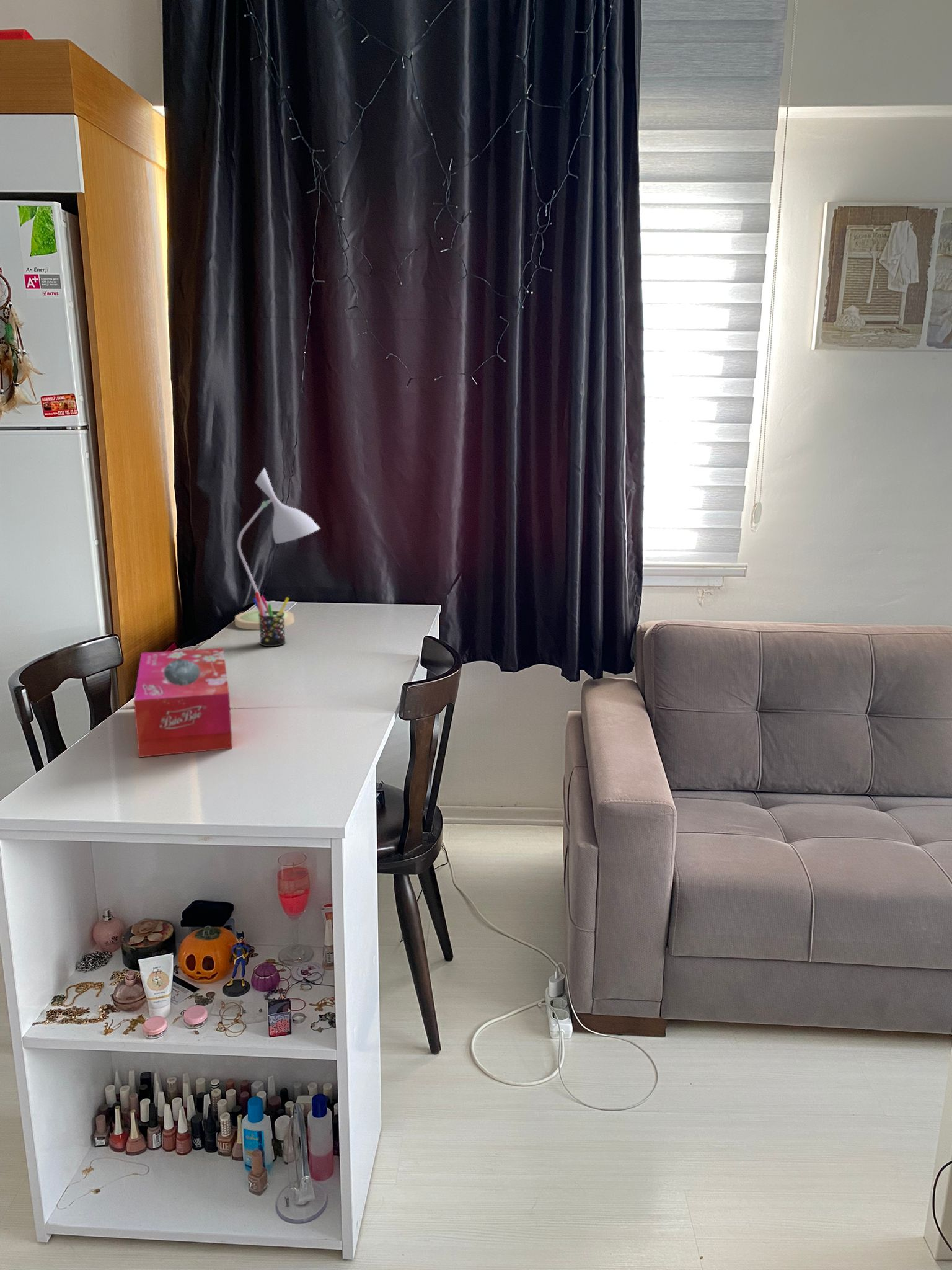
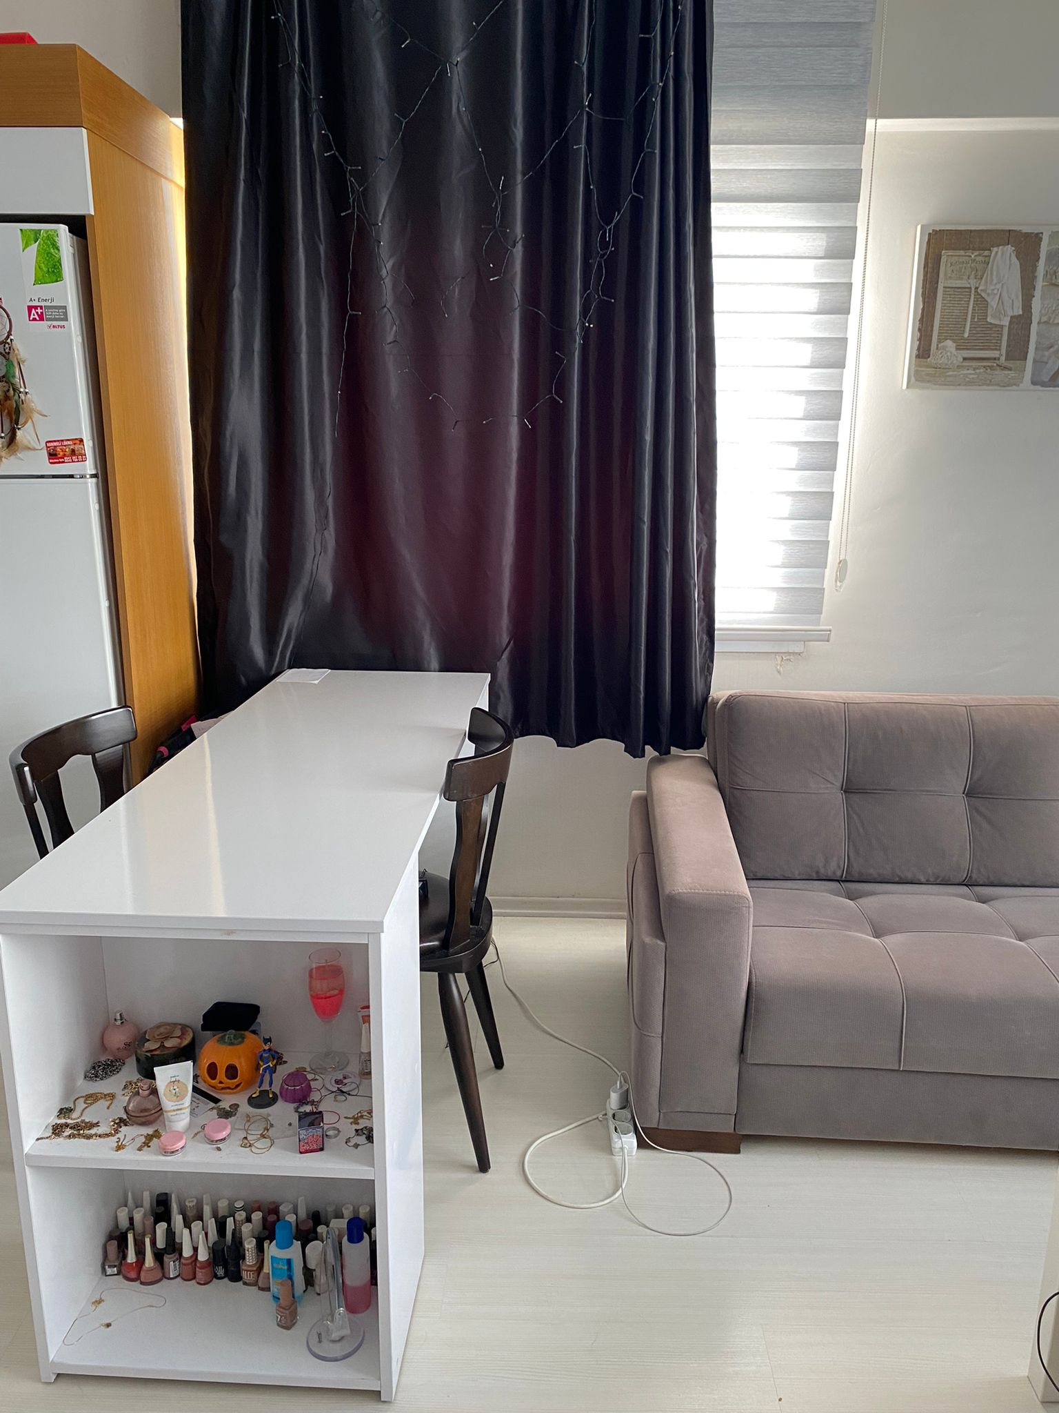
- tissue box [133,647,233,758]
- pen holder [252,592,289,647]
- desk lamp [234,467,320,630]
